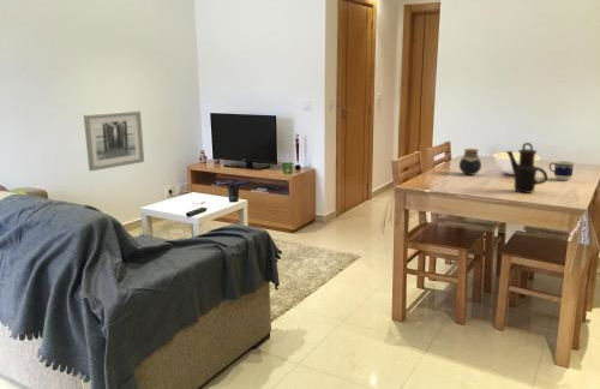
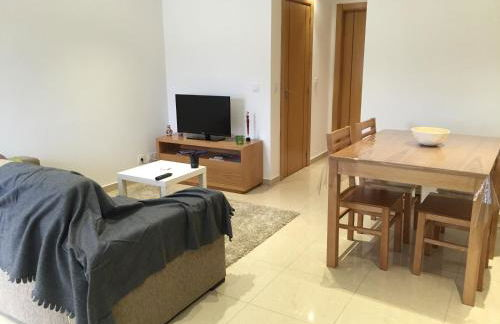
- teapot [505,142,548,194]
- cup [548,160,575,181]
- wall art [83,110,145,172]
- jar [458,148,482,176]
